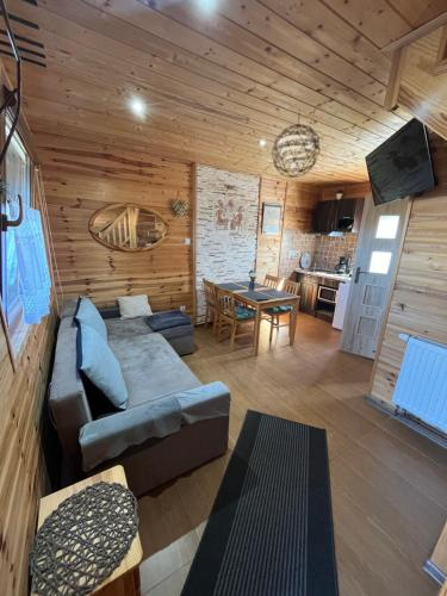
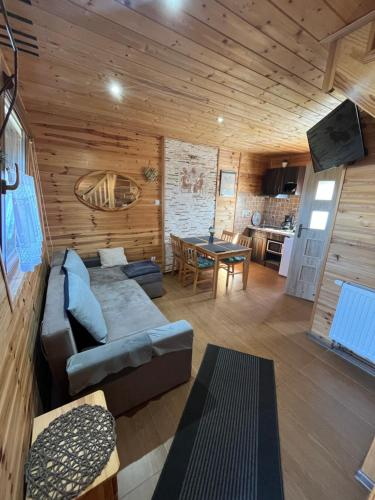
- pendant light [271,110,322,179]
